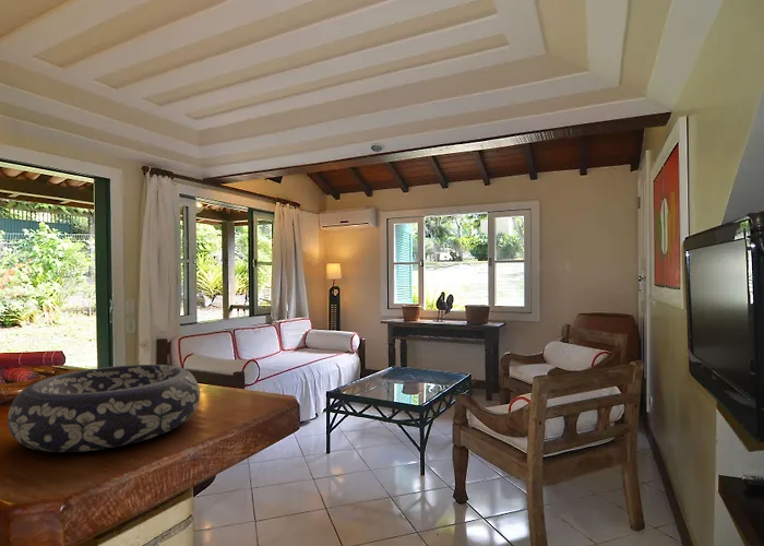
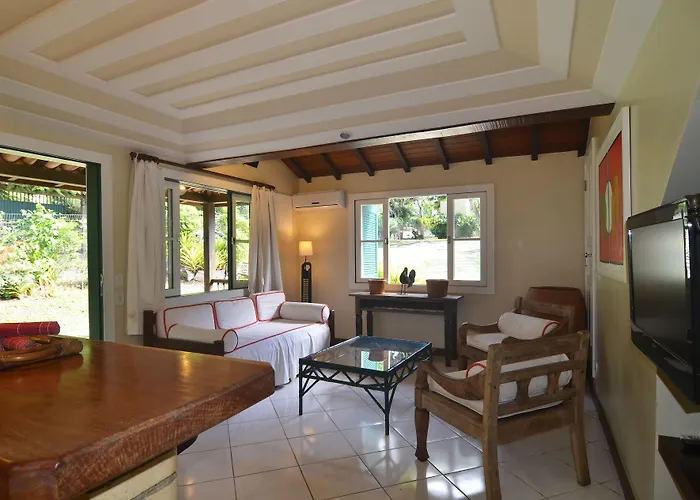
- decorative bowl [7,364,201,453]
